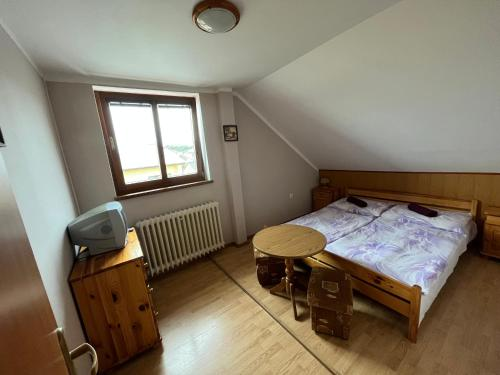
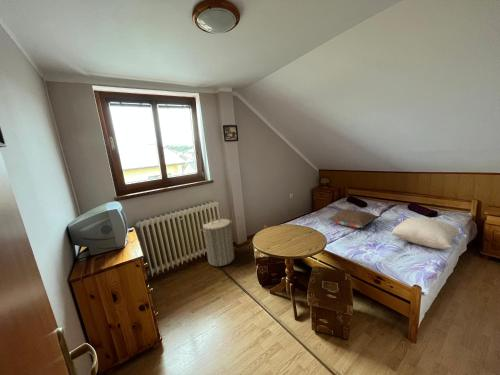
+ pillow [326,208,380,229]
+ laundry hamper [200,216,235,267]
+ pillow [390,216,461,250]
